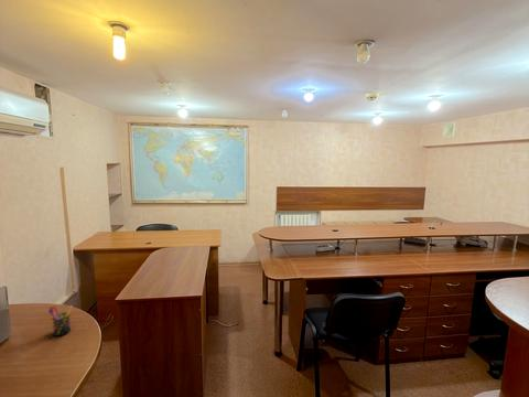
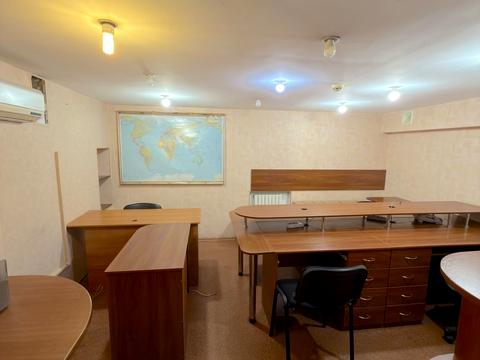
- pen holder [47,304,74,337]
